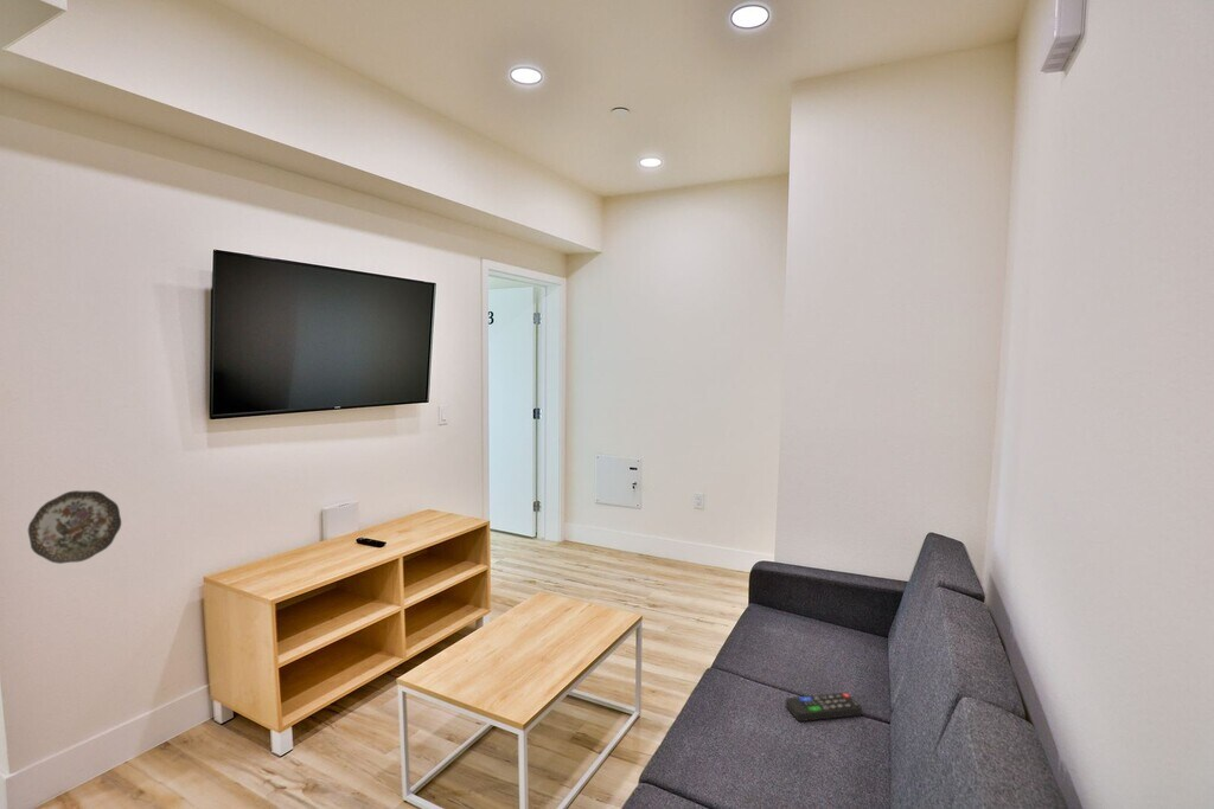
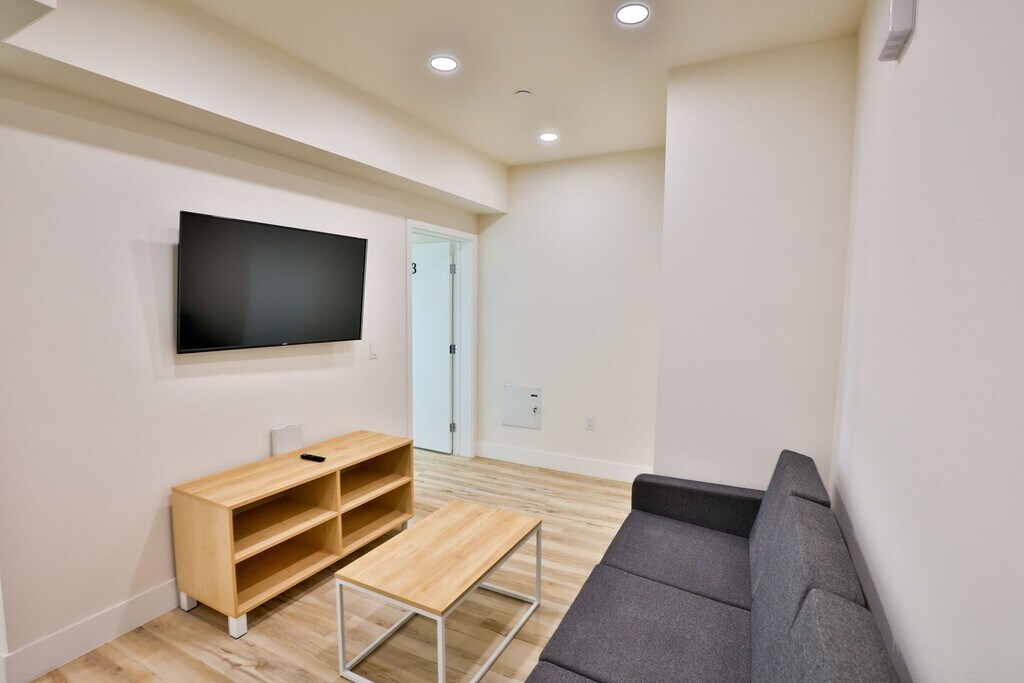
- decorative plate [27,489,122,565]
- remote control [785,692,863,723]
